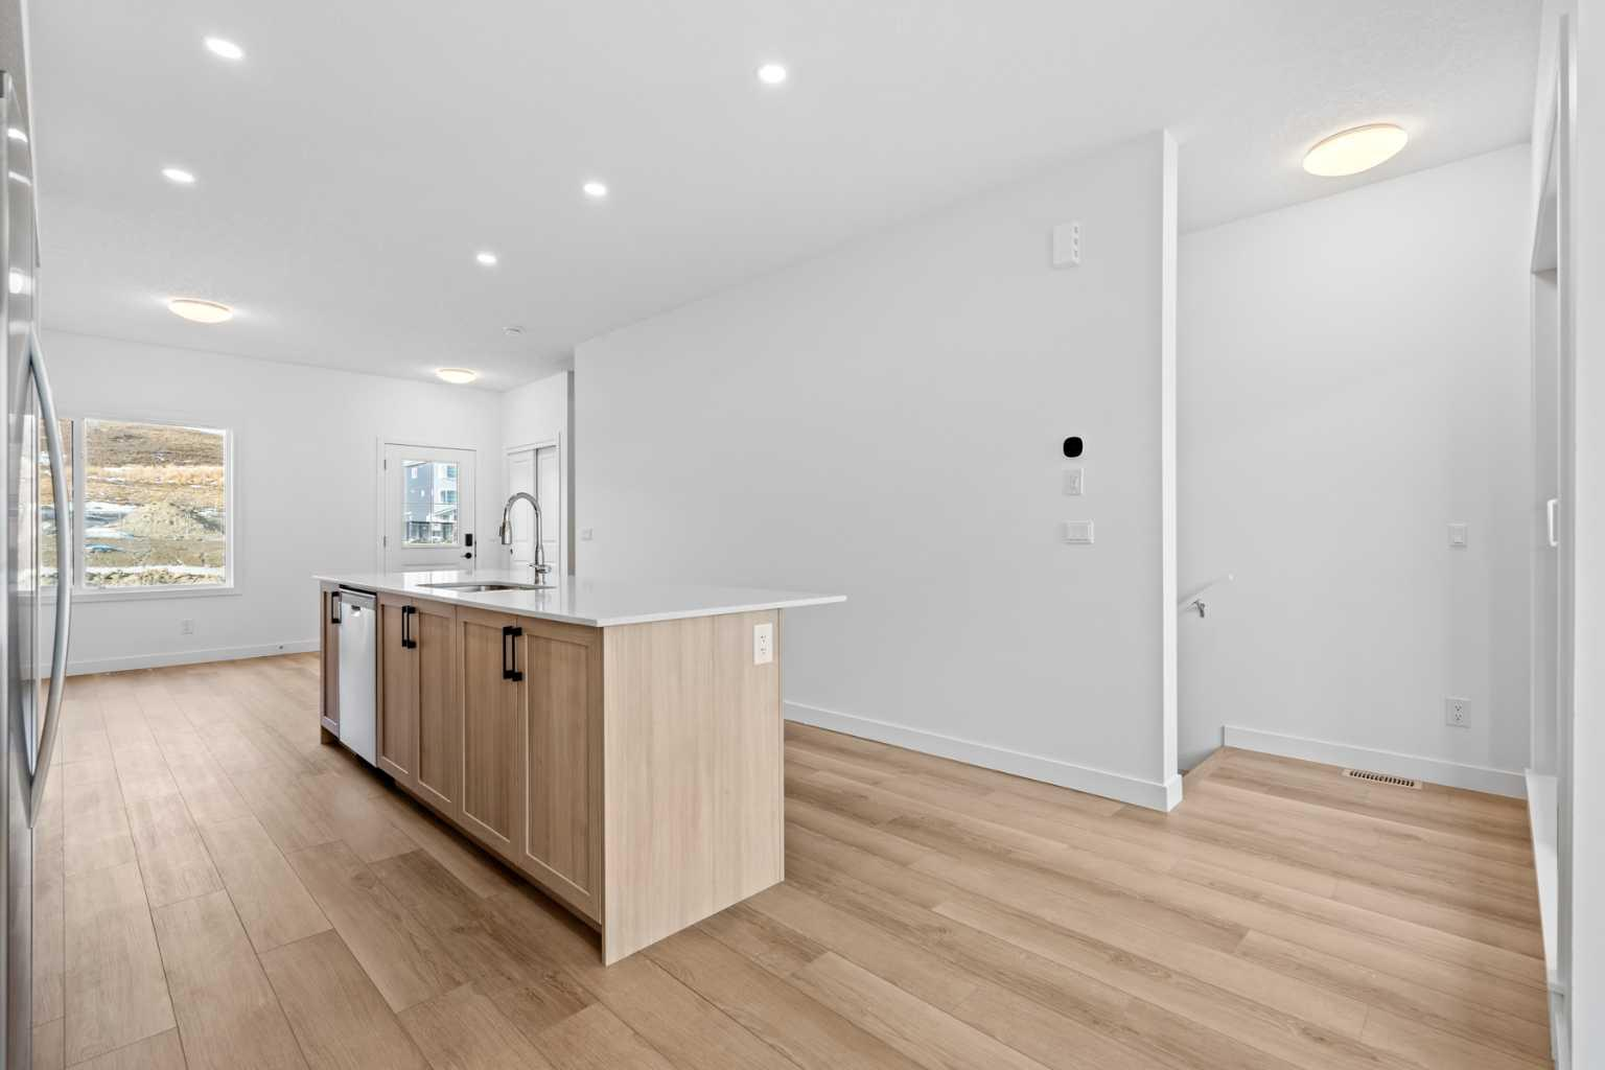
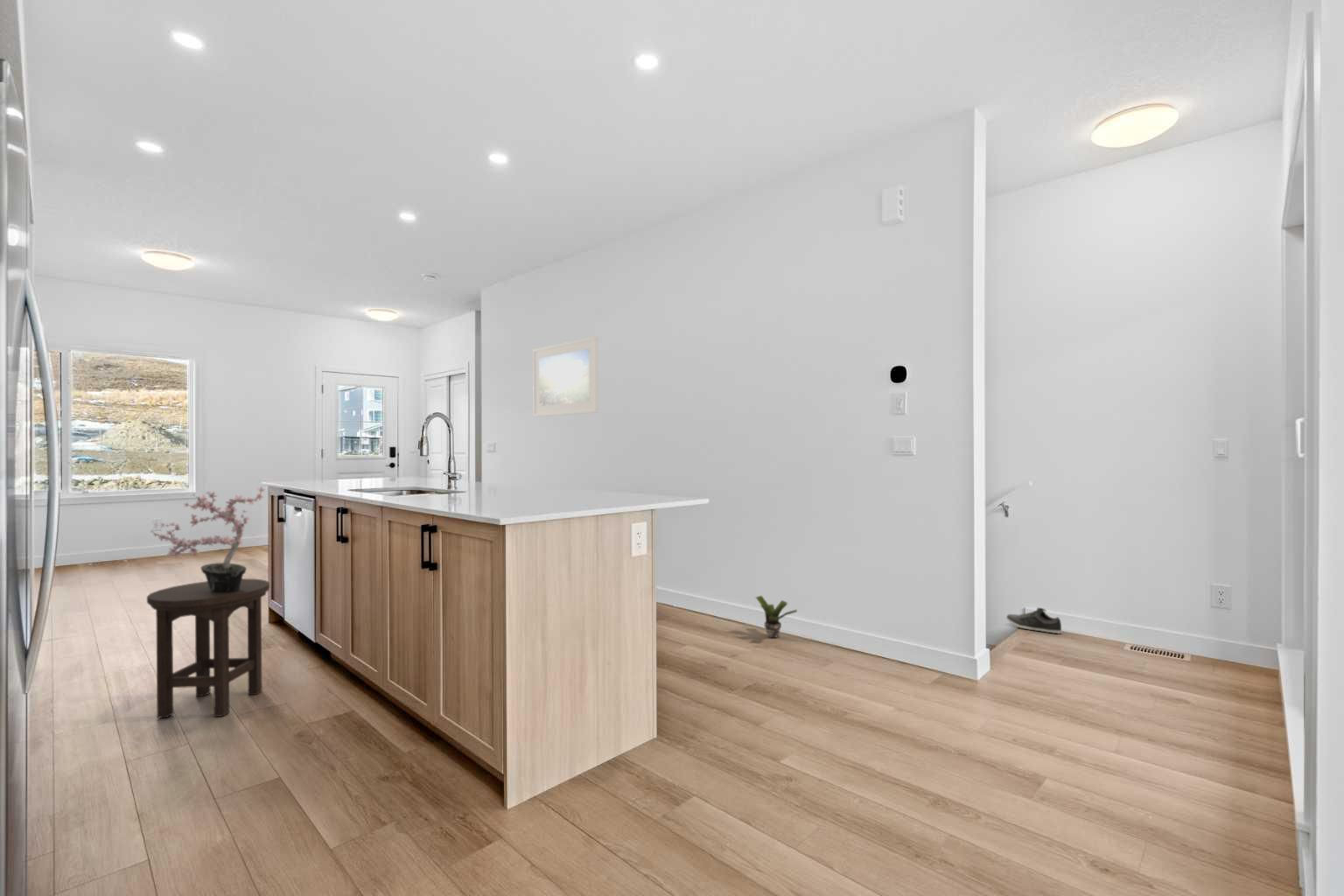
+ stool [146,577,270,719]
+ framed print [532,335,599,417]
+ potted plant [151,486,265,592]
+ shoe [1005,606,1062,634]
+ potted plant [754,595,798,639]
